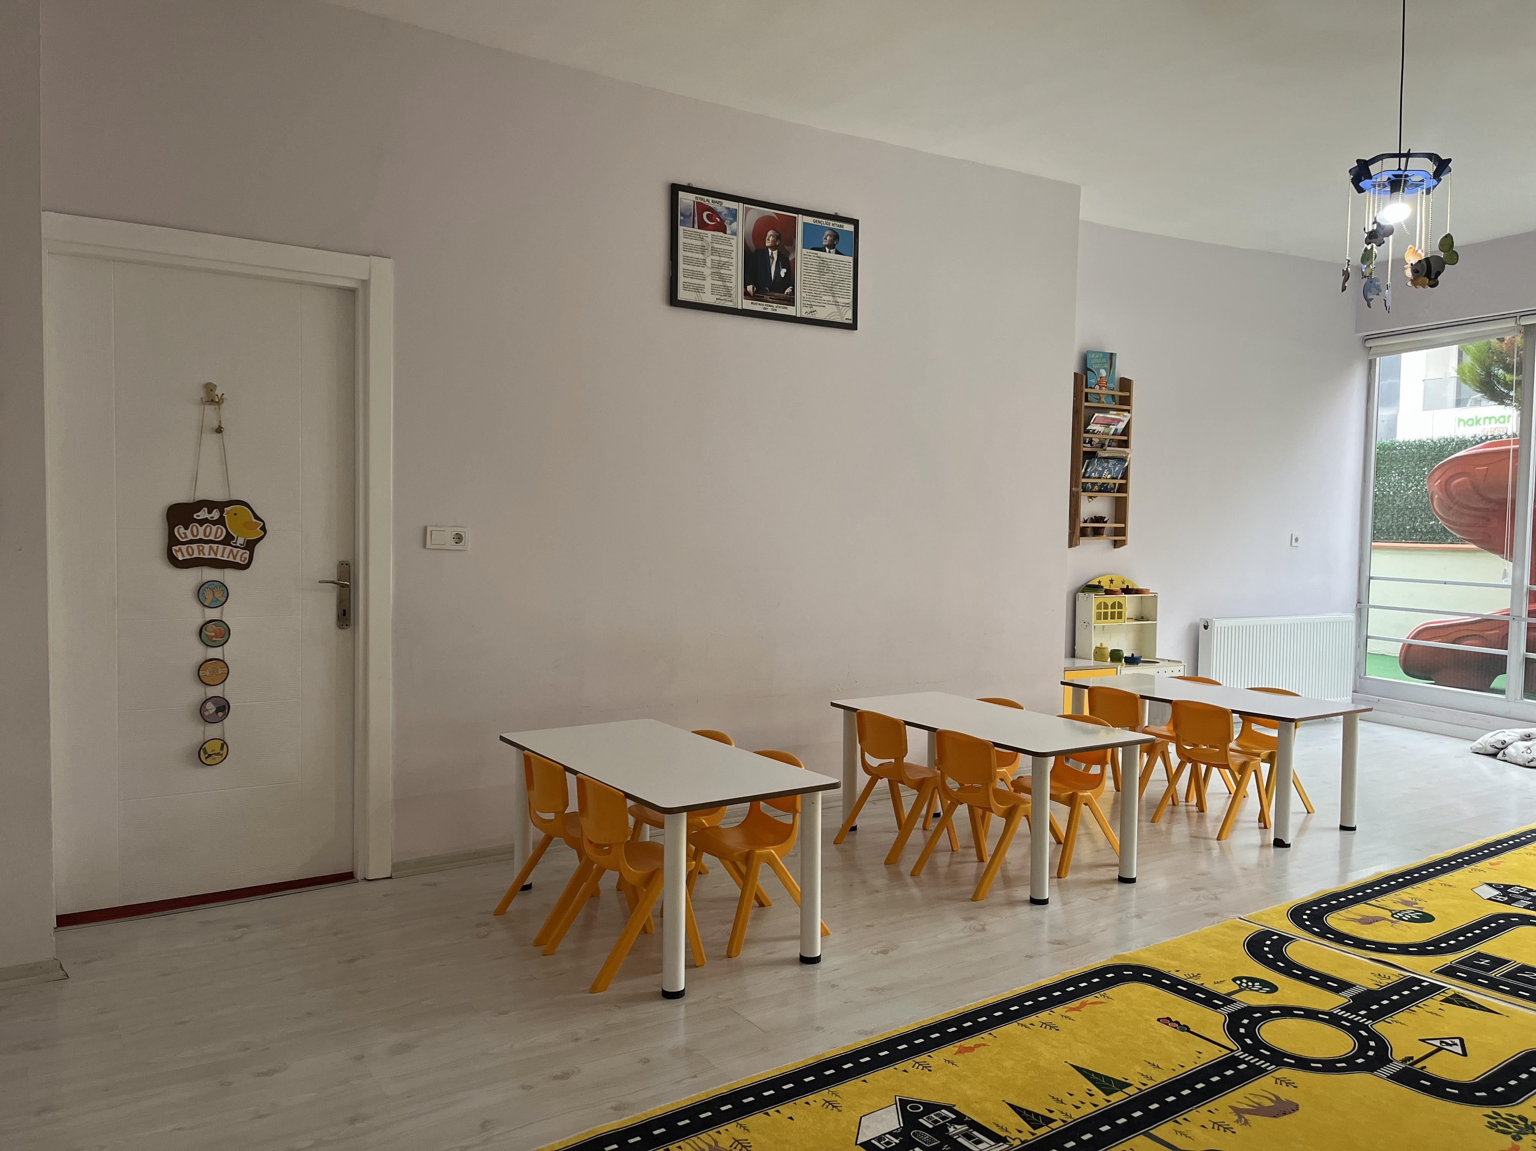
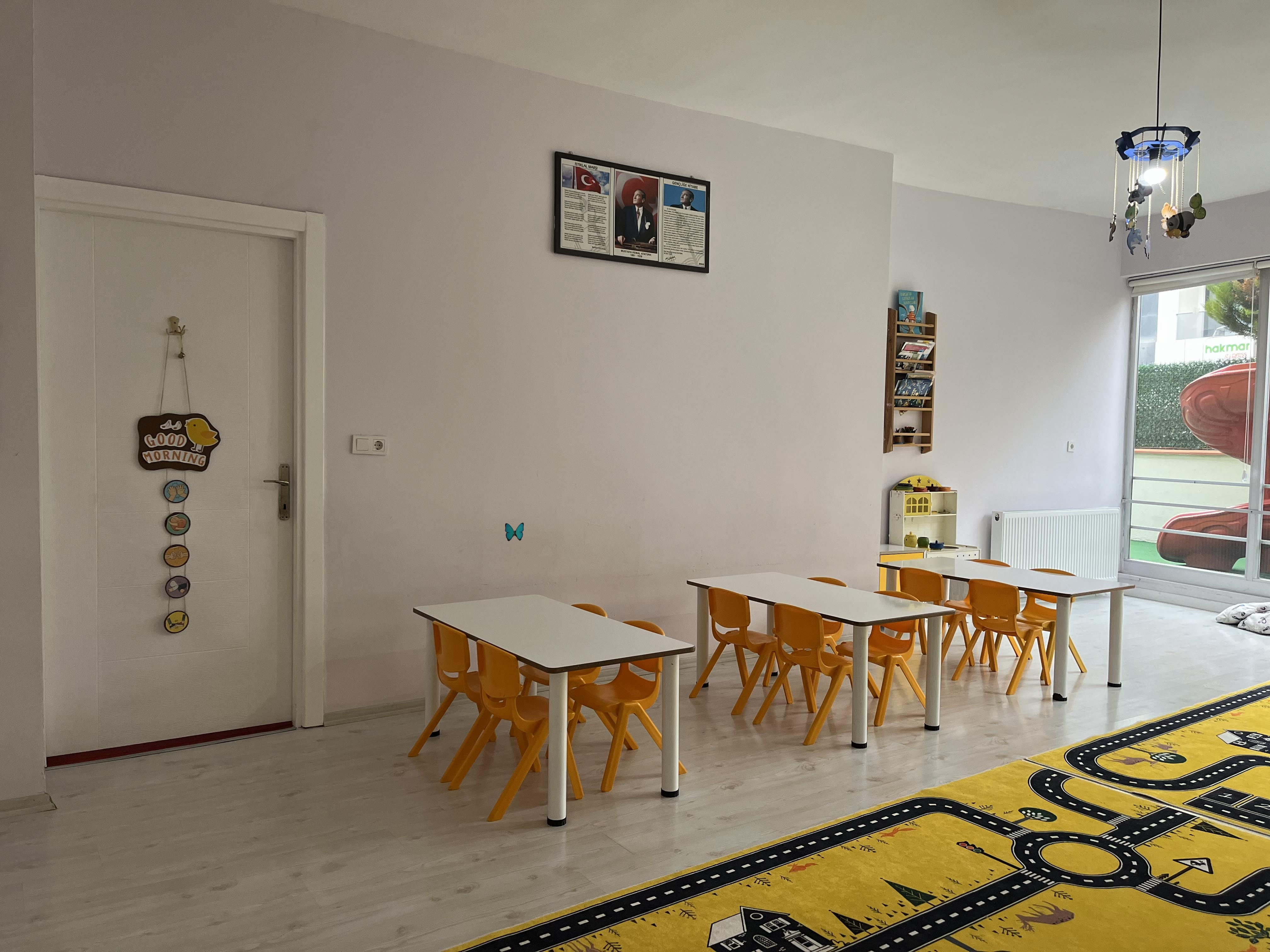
+ decorative butterfly [505,522,524,541]
